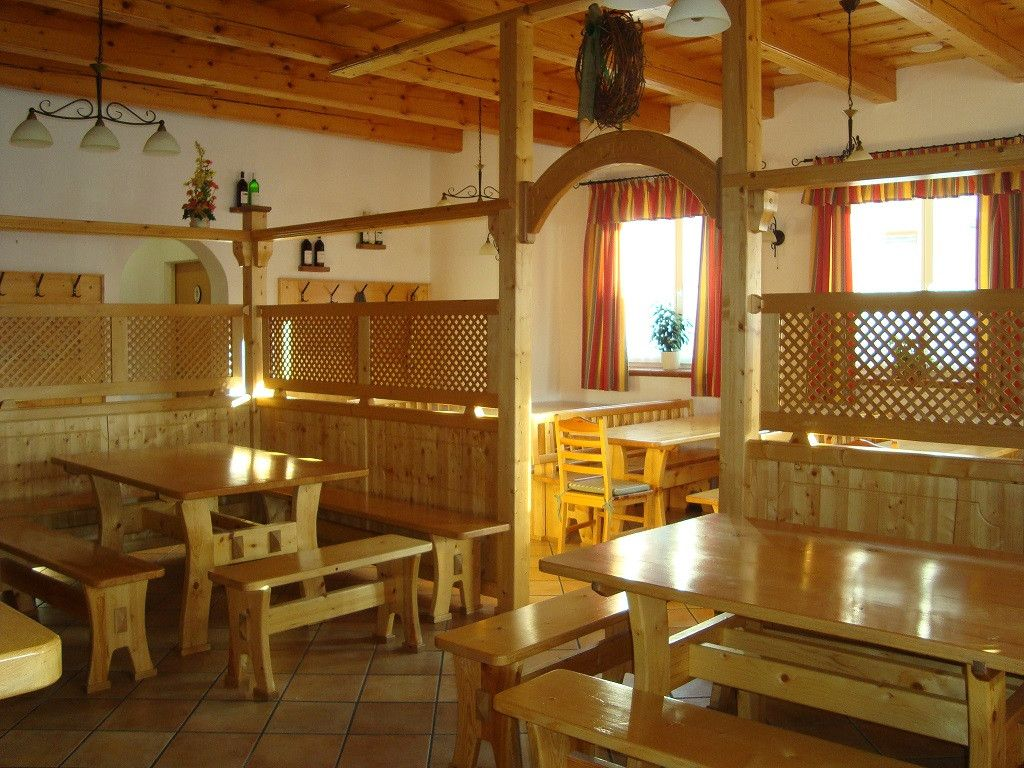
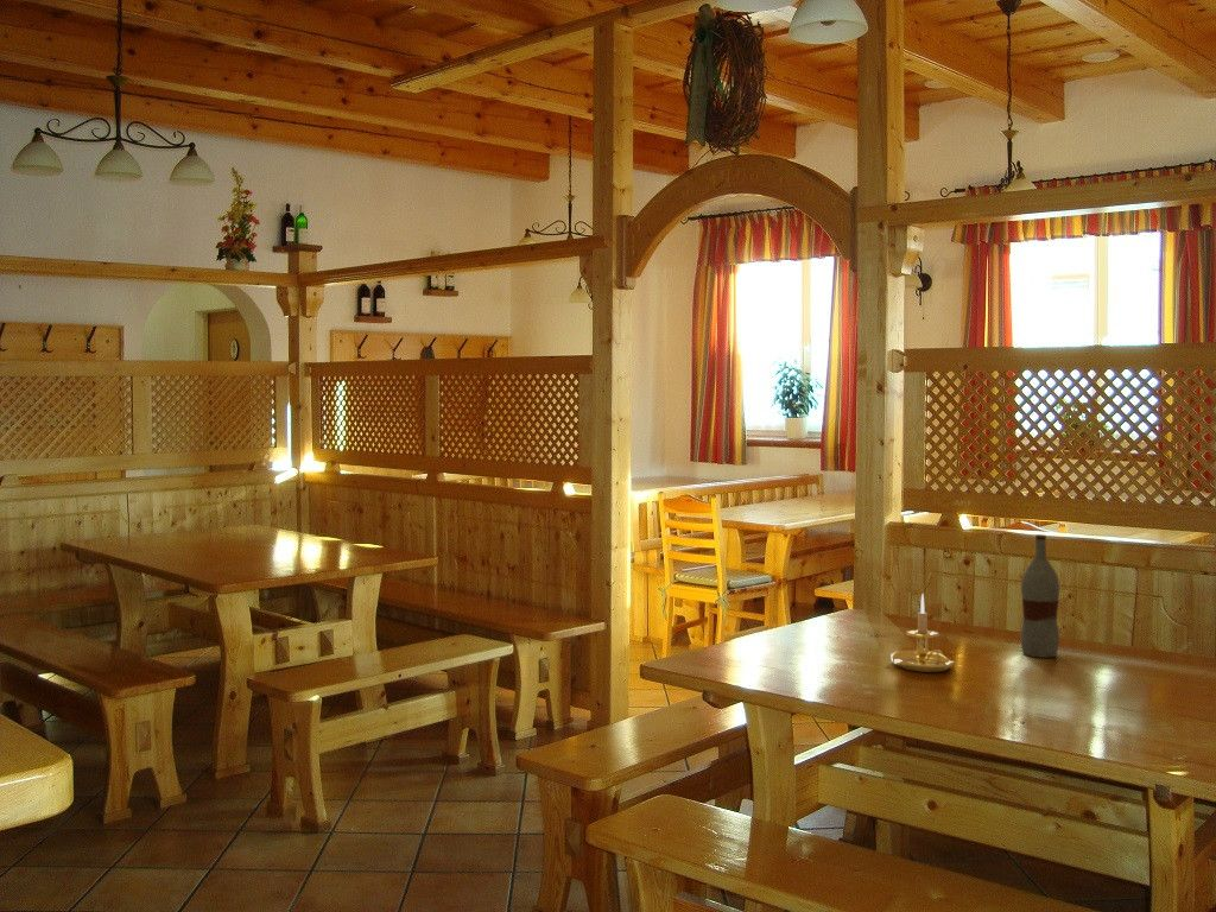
+ bottle [1019,533,1060,659]
+ candle holder [889,593,956,673]
